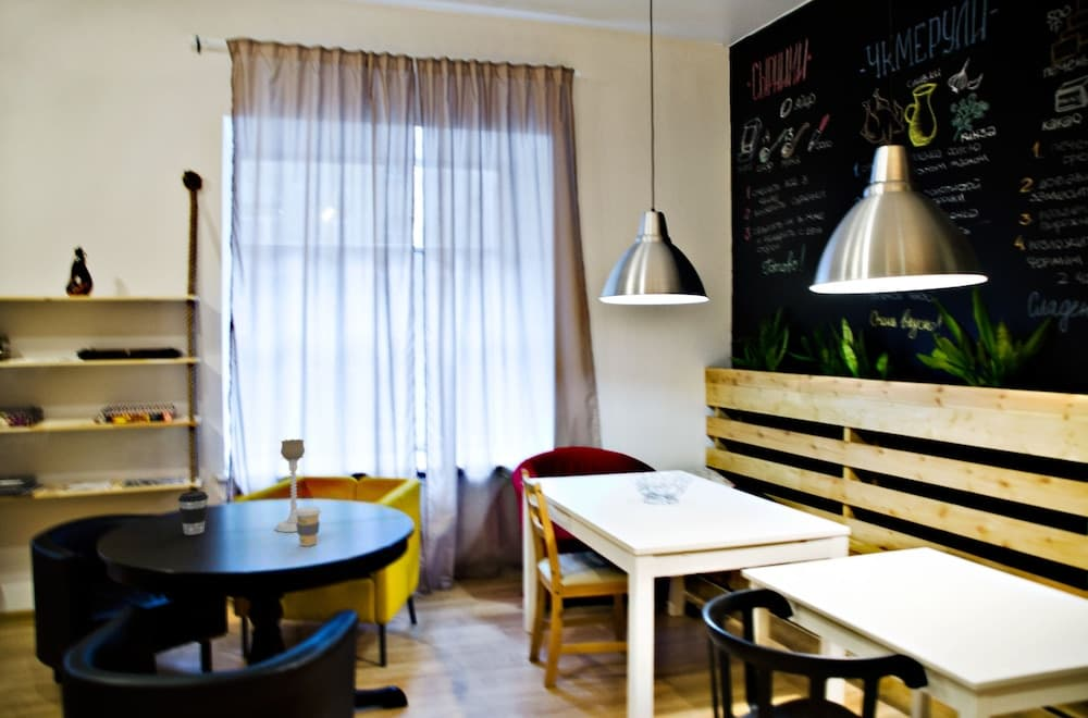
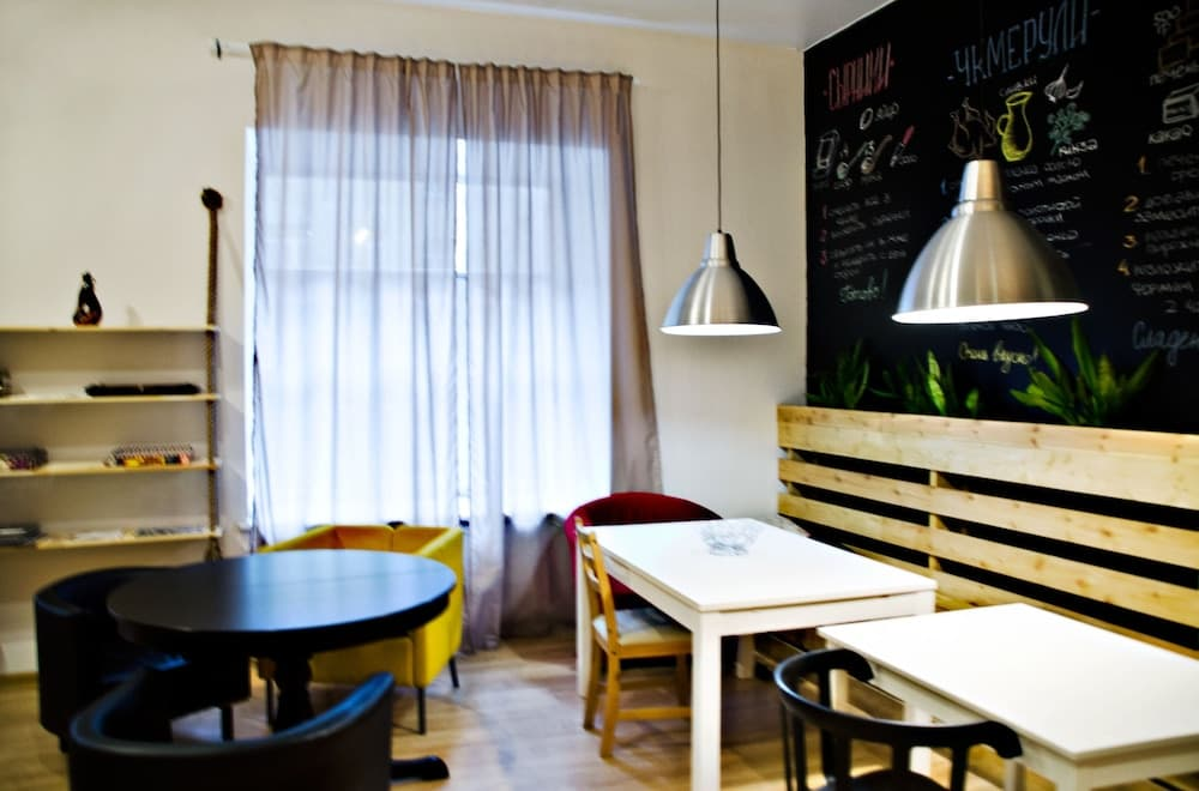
- coffee cup [177,491,210,535]
- coffee cup [294,506,322,547]
- candle holder [274,438,306,533]
